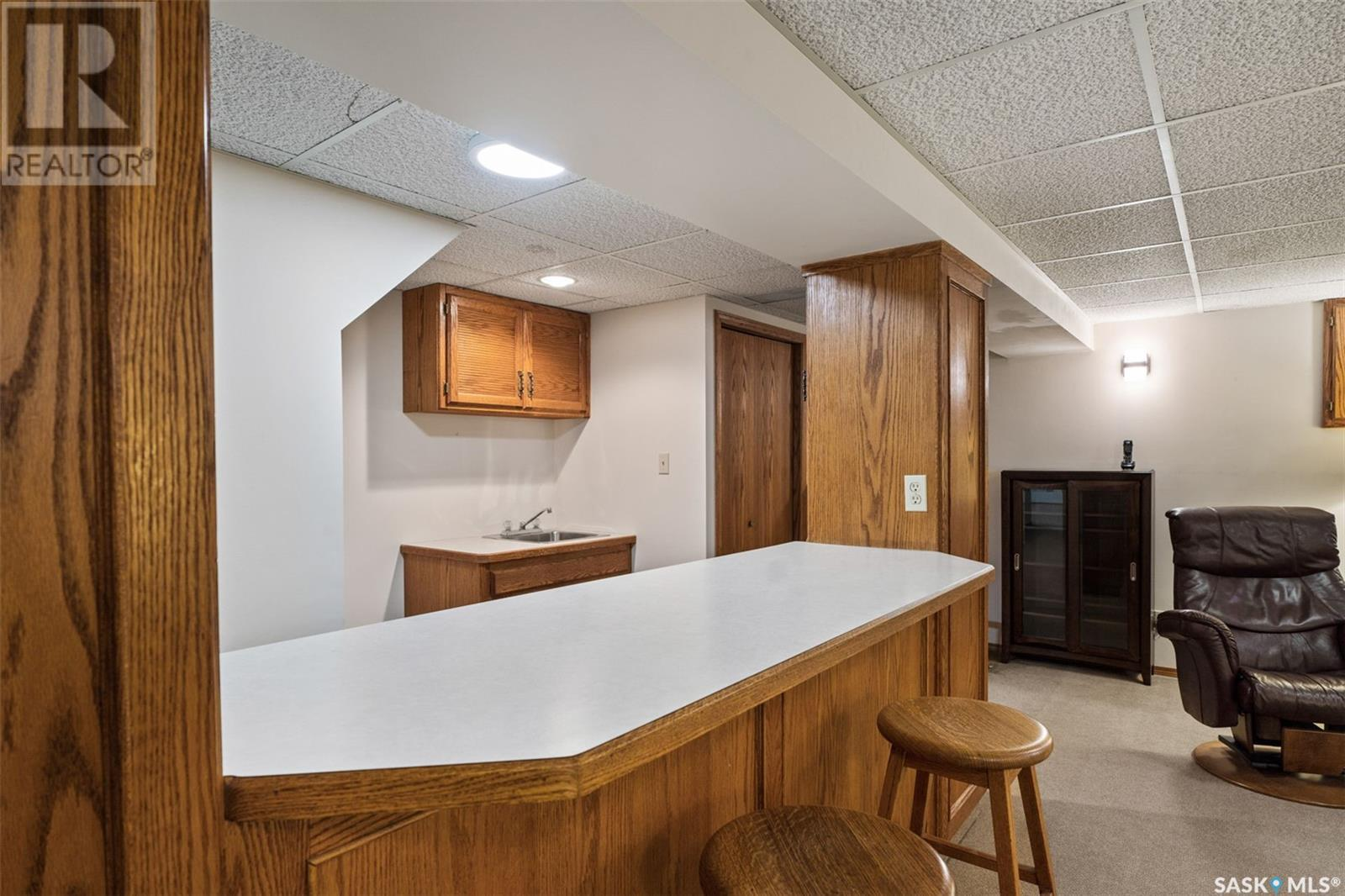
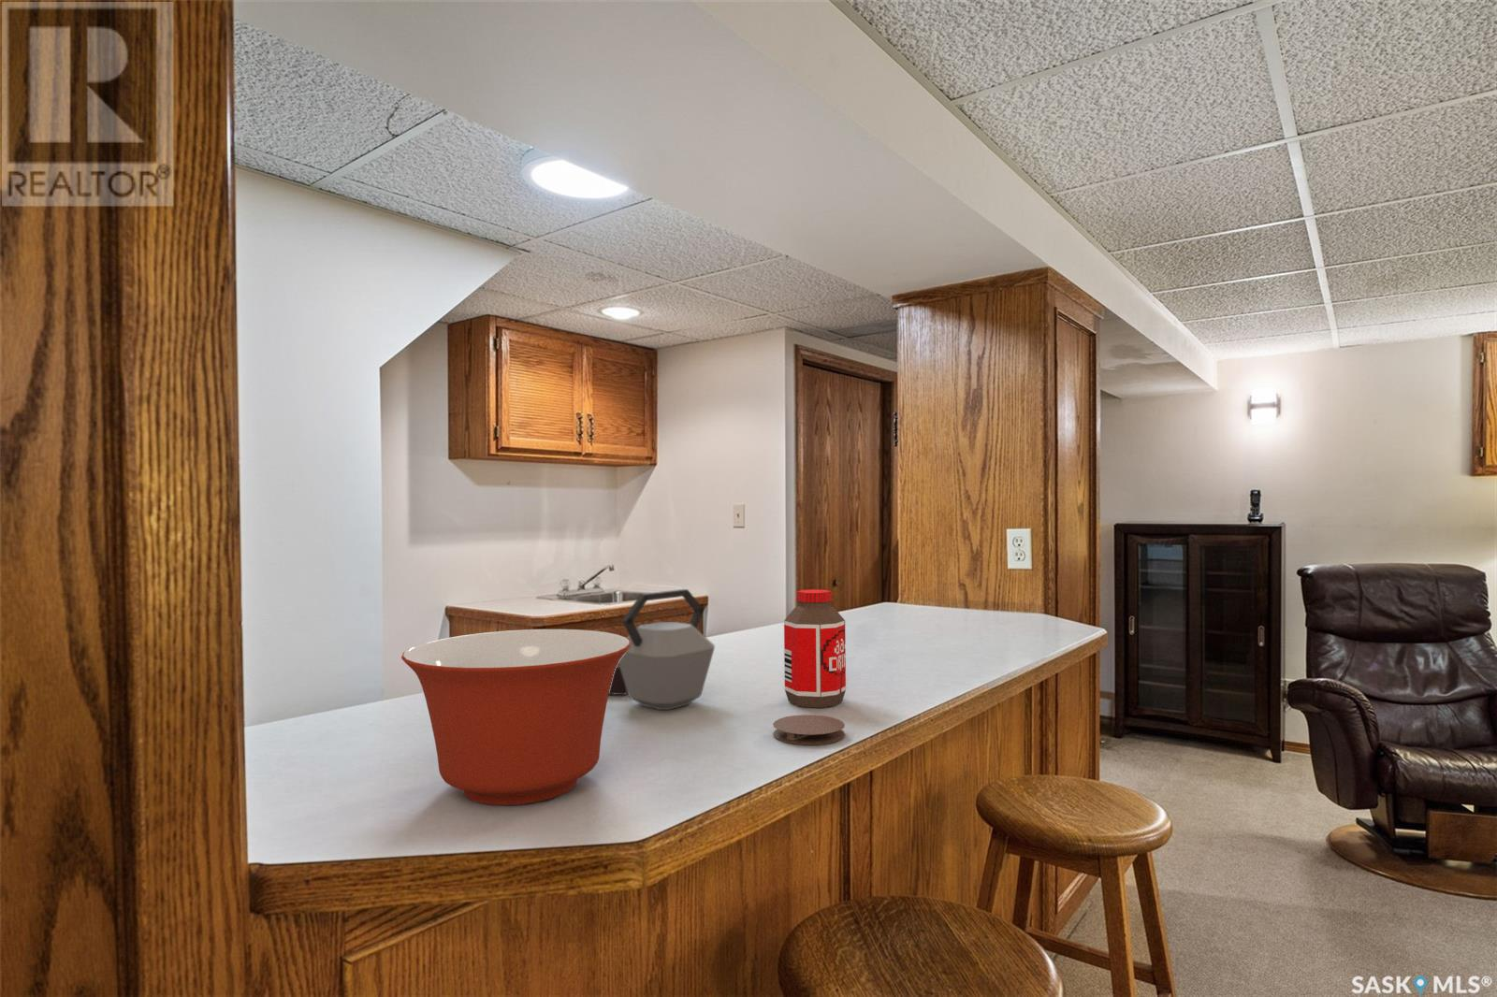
+ bottle [784,589,847,708]
+ coaster [772,713,846,746]
+ mixing bowl [401,629,631,807]
+ kettle [608,589,716,711]
